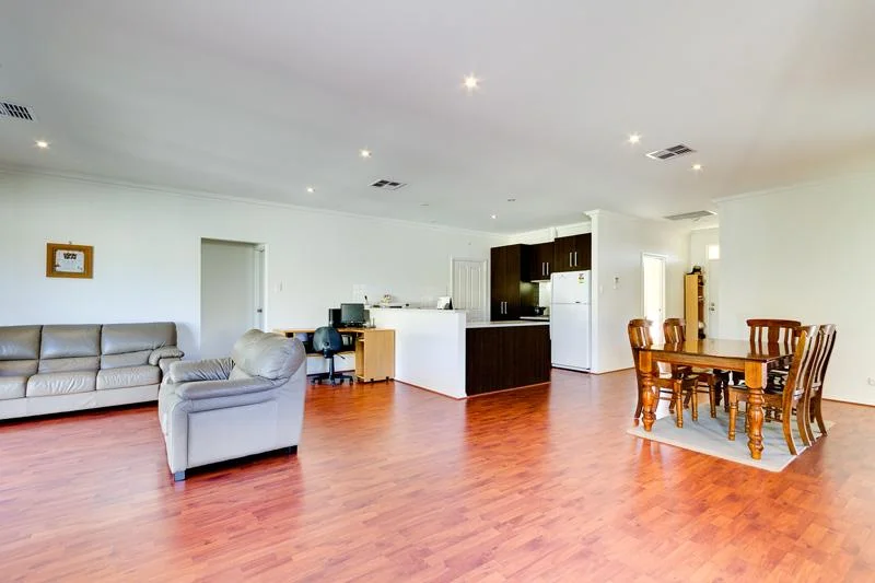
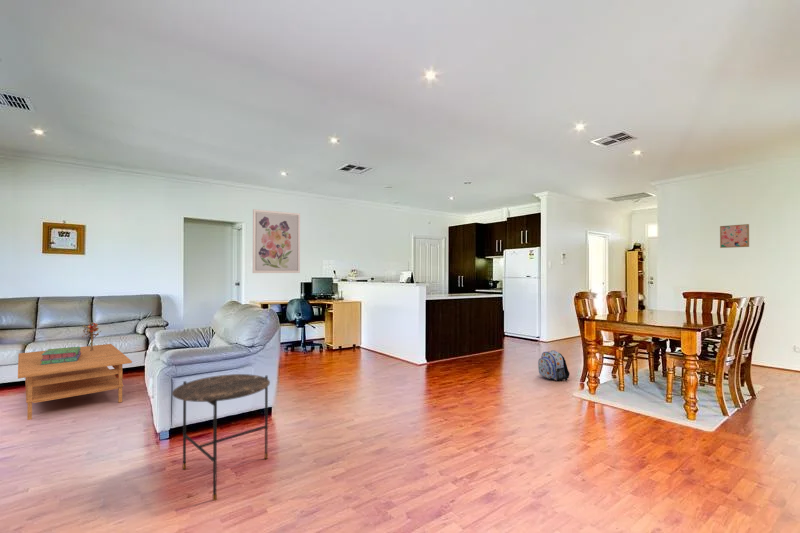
+ bouquet [81,322,102,351]
+ wall art [252,208,301,274]
+ side table [171,373,271,502]
+ stack of books [40,346,81,365]
+ coffee table [17,343,133,421]
+ wall art [719,223,750,249]
+ backpack [537,349,571,382]
